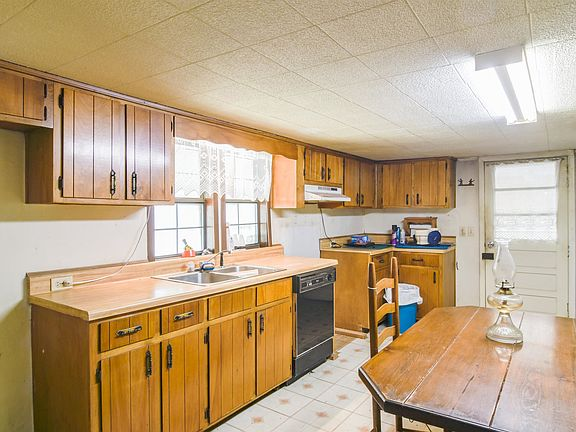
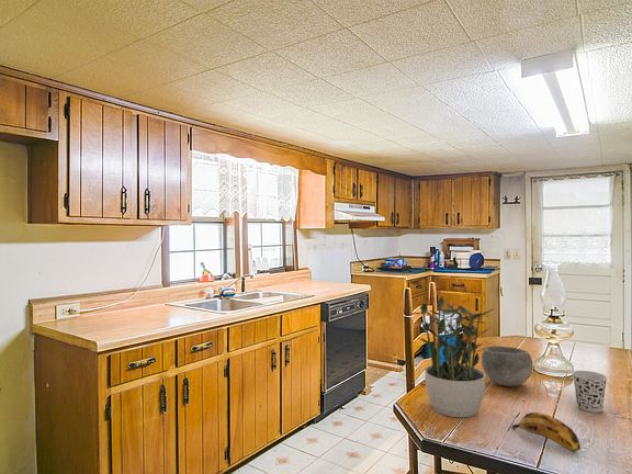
+ cup [572,370,608,414]
+ potted plant [408,296,494,418]
+ bowl [481,345,534,387]
+ banana [511,411,582,453]
